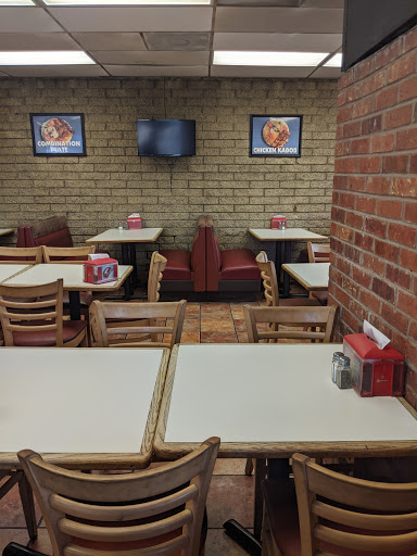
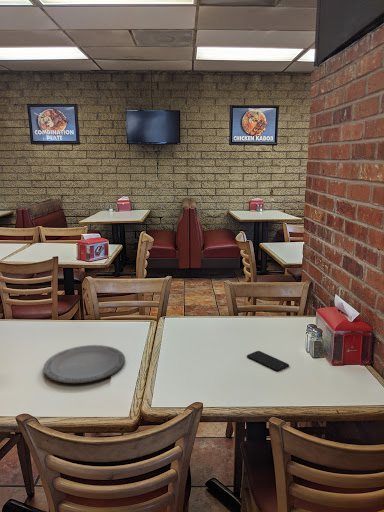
+ plate [43,344,126,384]
+ smartphone [246,350,290,373]
